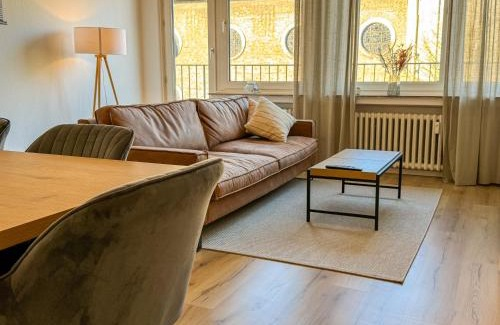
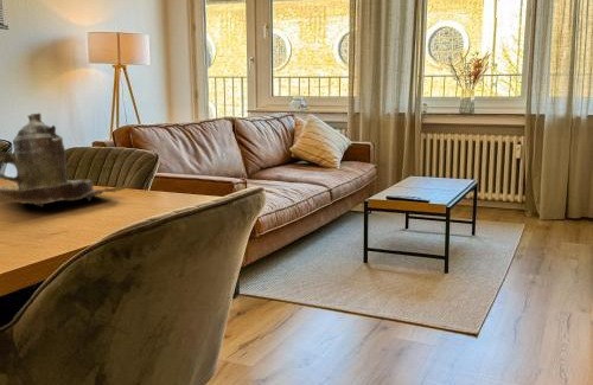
+ teapot [0,113,127,208]
